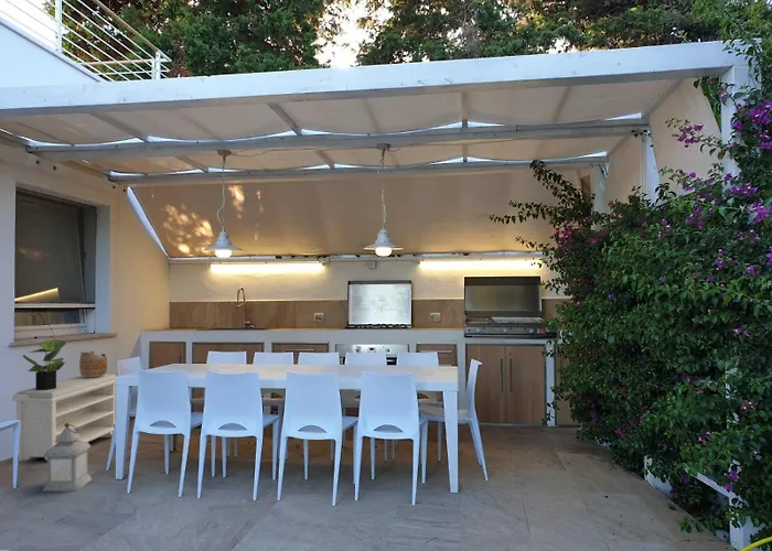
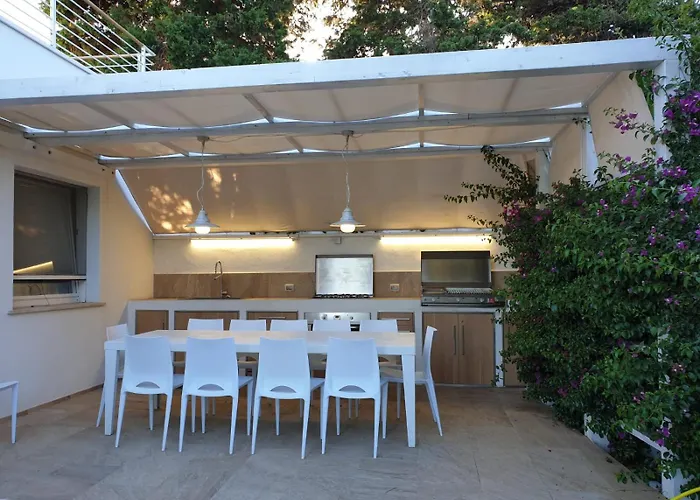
- bench [11,374,117,462]
- ceramic pot [78,350,108,378]
- lantern [42,423,93,493]
- potted plant [22,338,66,390]
